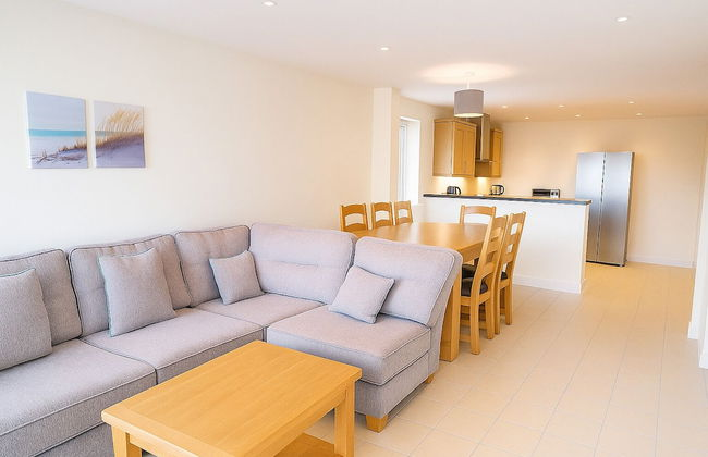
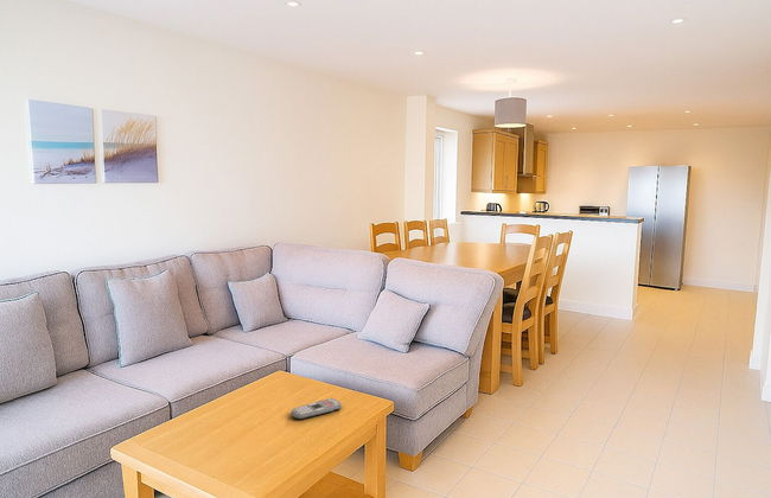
+ remote control [289,397,343,421]
